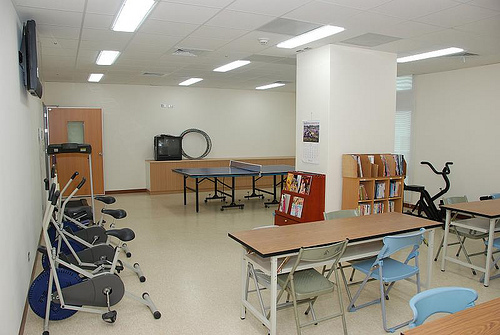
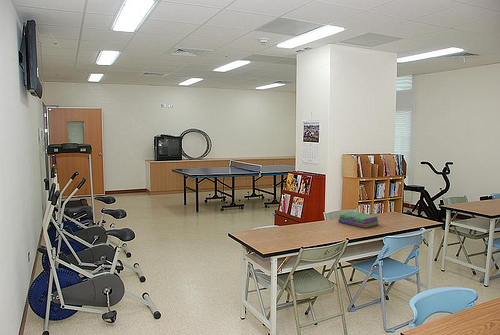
+ stack of books [337,211,380,229]
